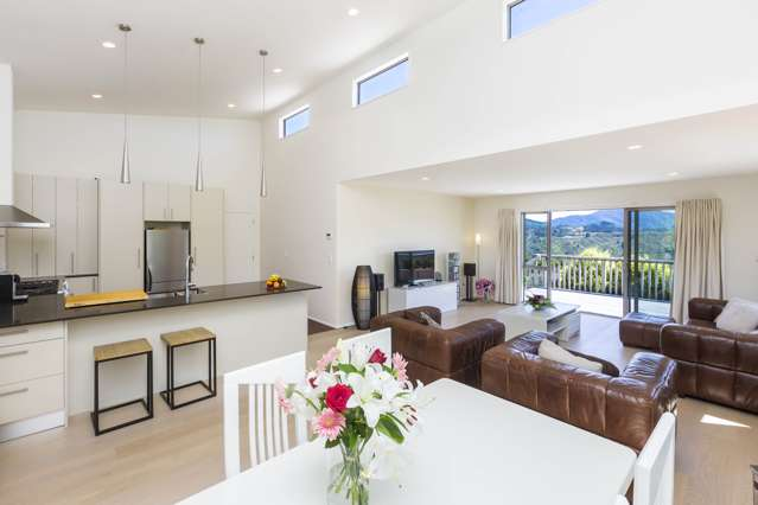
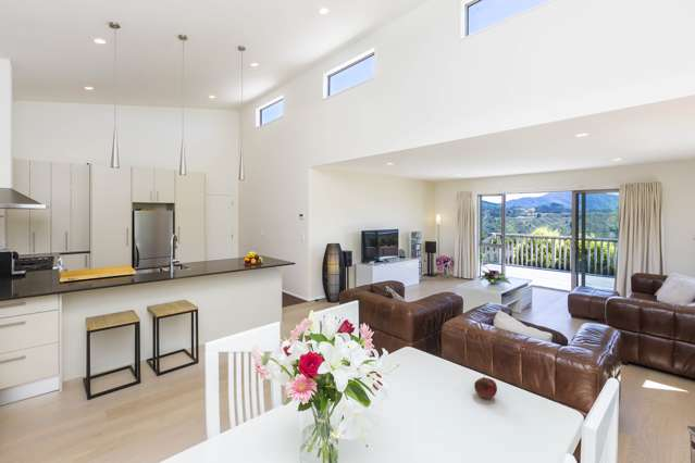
+ fruit [473,376,498,399]
